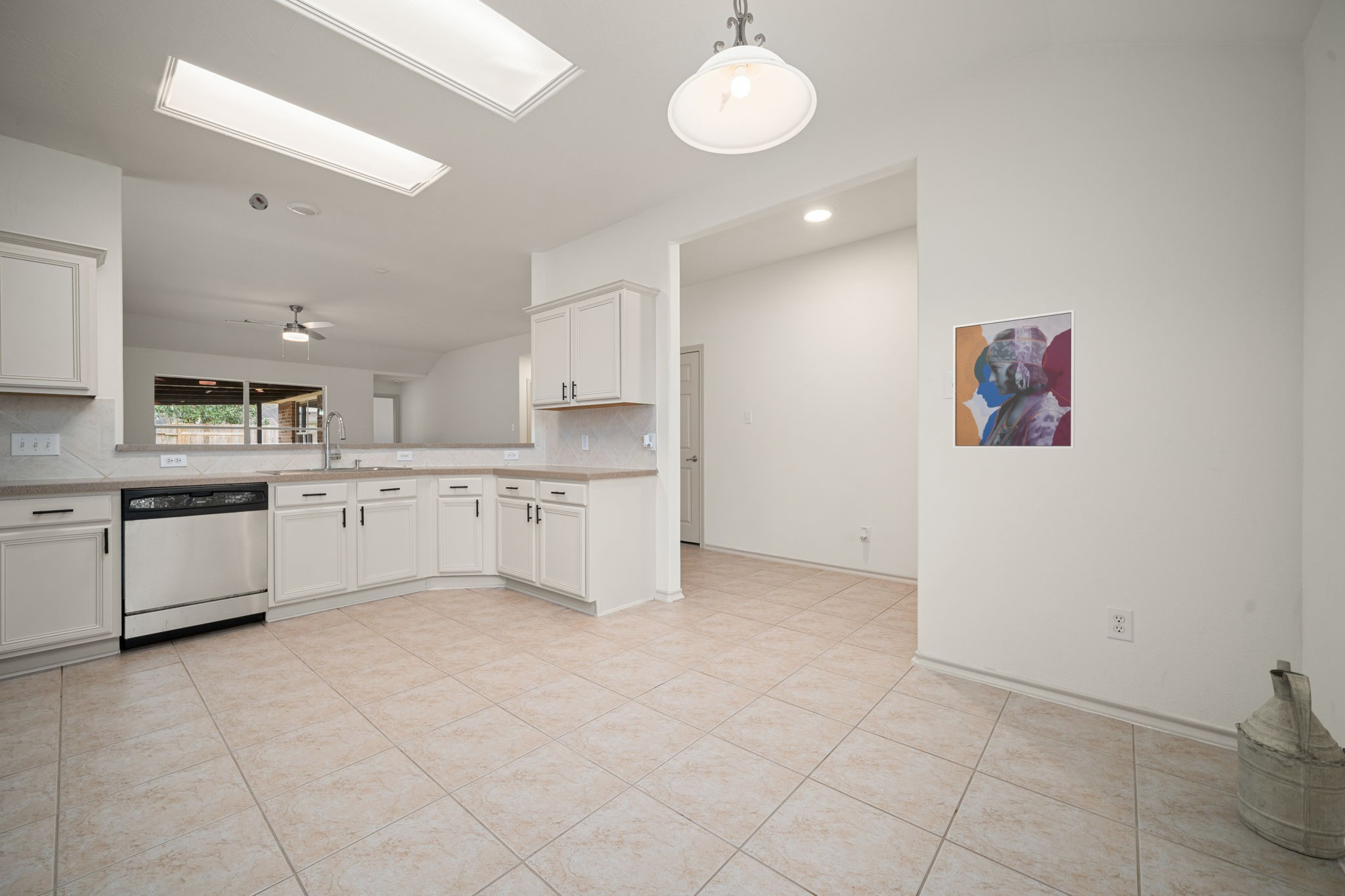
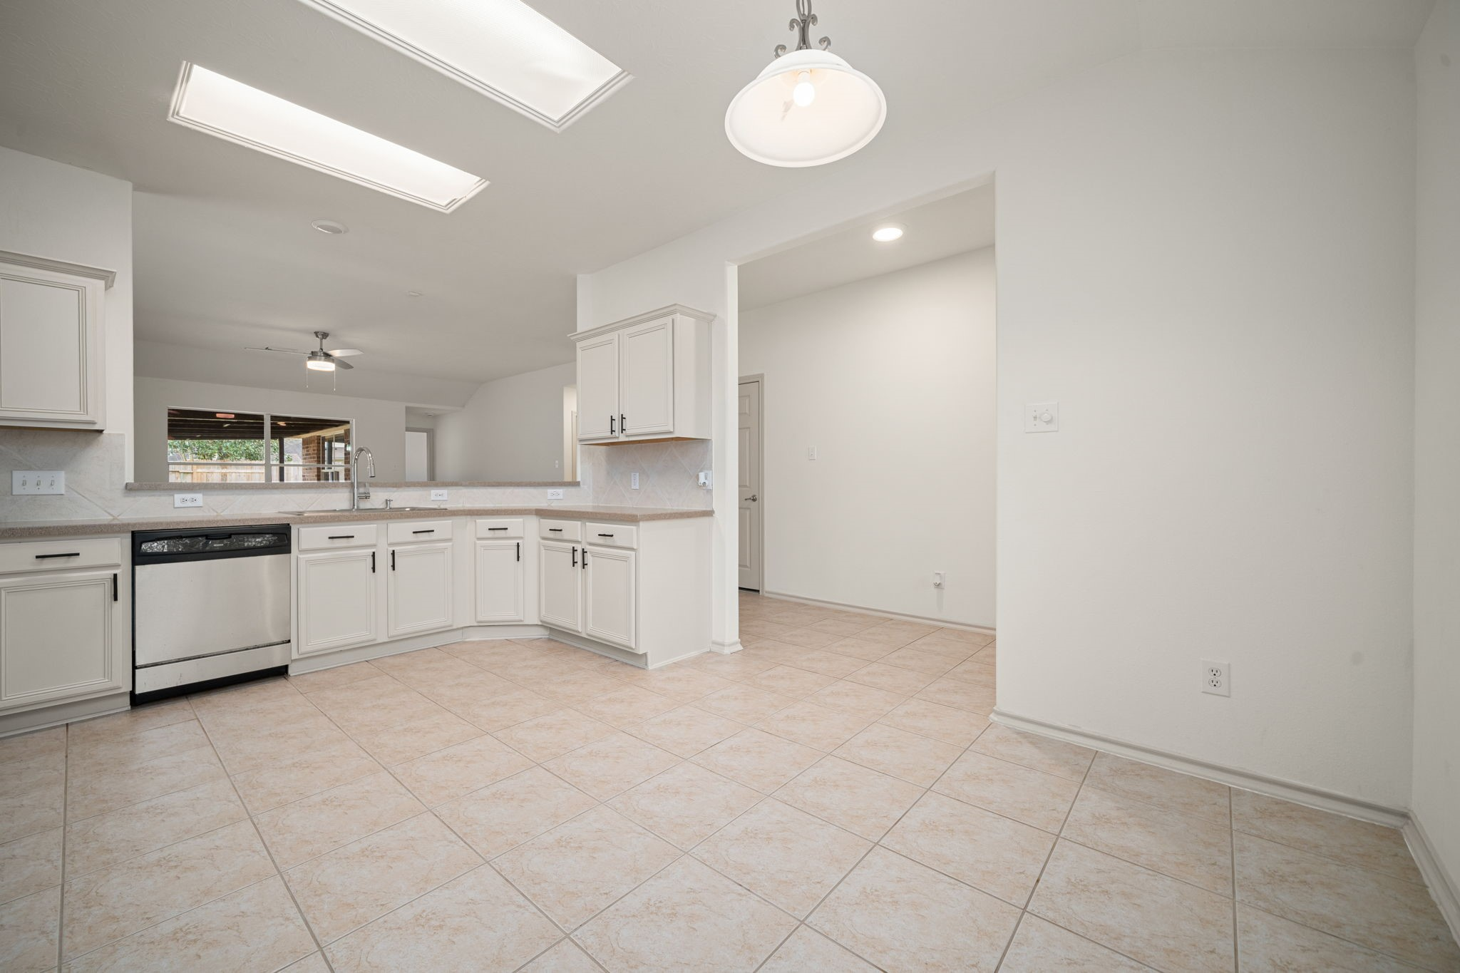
- wall art [952,309,1076,449]
- smoke detector [248,192,269,211]
- watering can [1235,659,1345,859]
